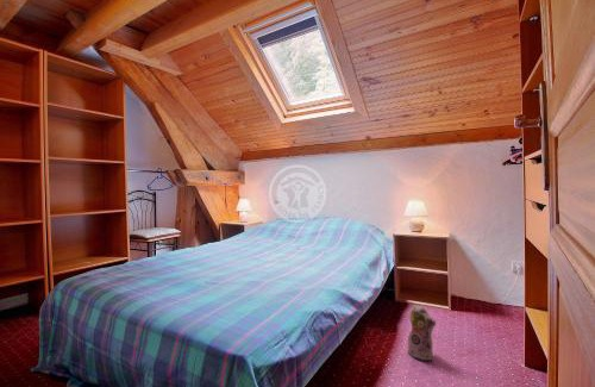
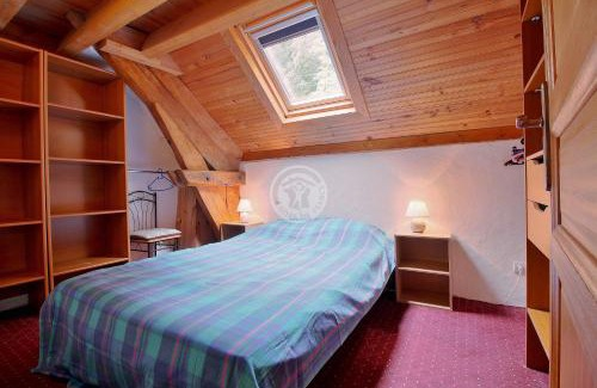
- plush toy [406,304,437,362]
